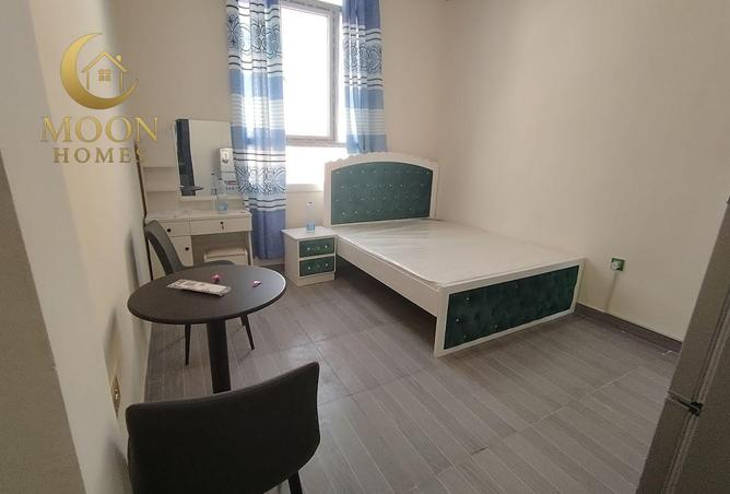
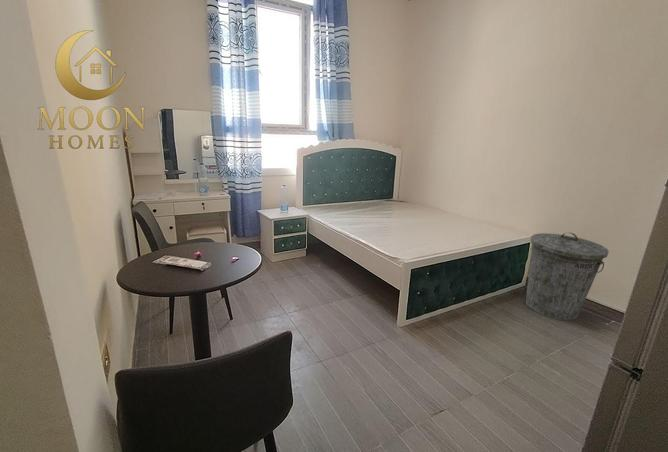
+ trash can [525,232,610,321]
